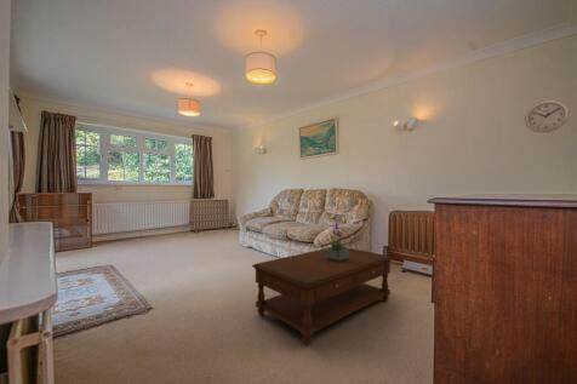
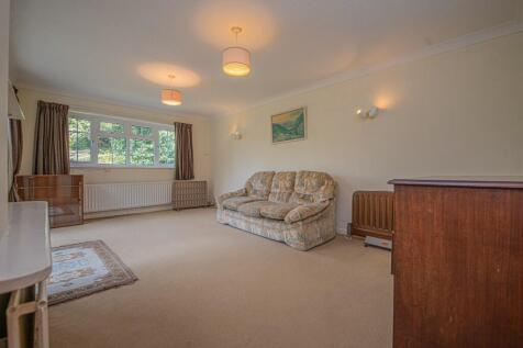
- potted plant [325,219,349,262]
- coffee table [251,246,394,345]
- wall clock [524,99,571,133]
